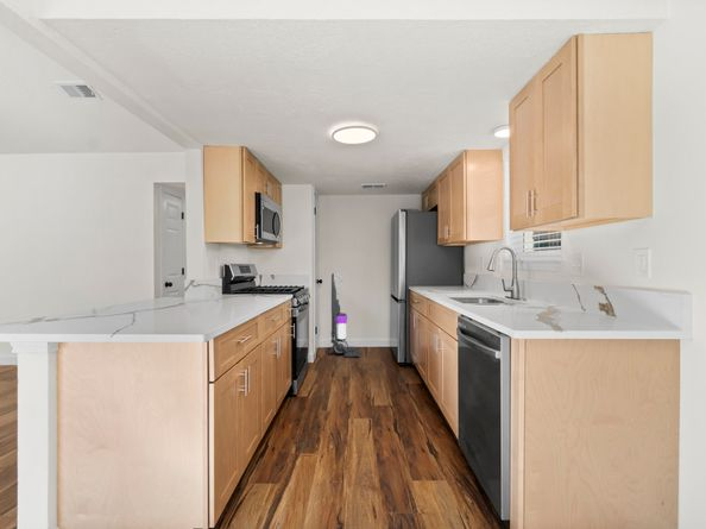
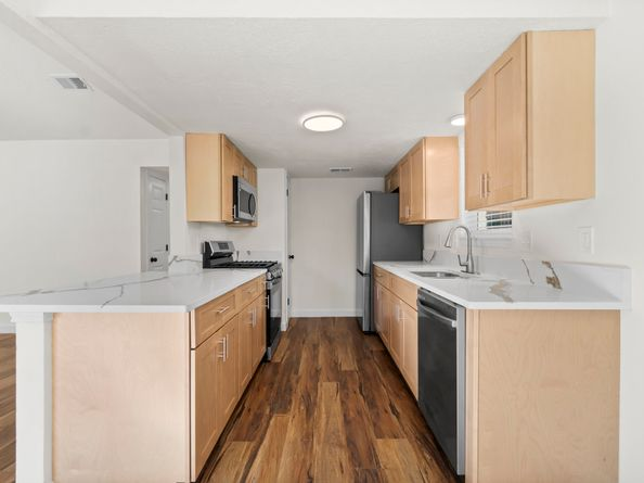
- vacuum cleaner [327,272,361,358]
